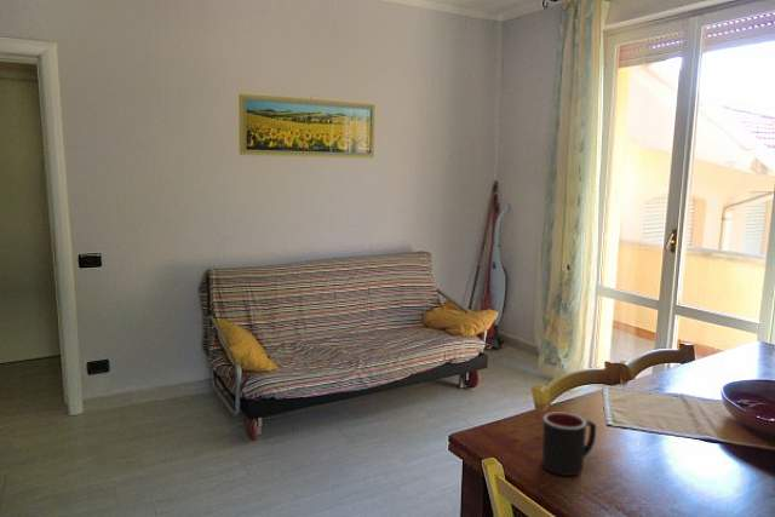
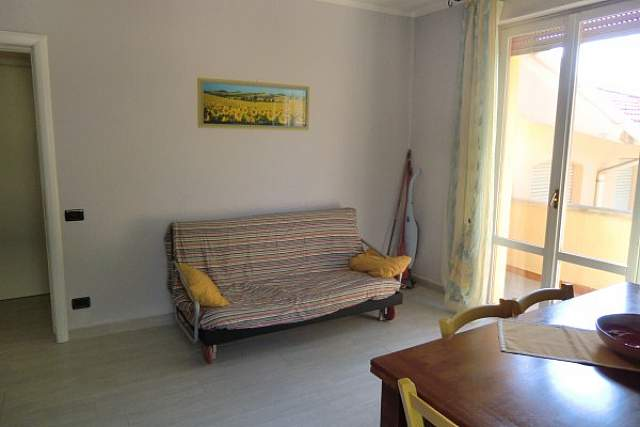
- mug [541,410,597,477]
